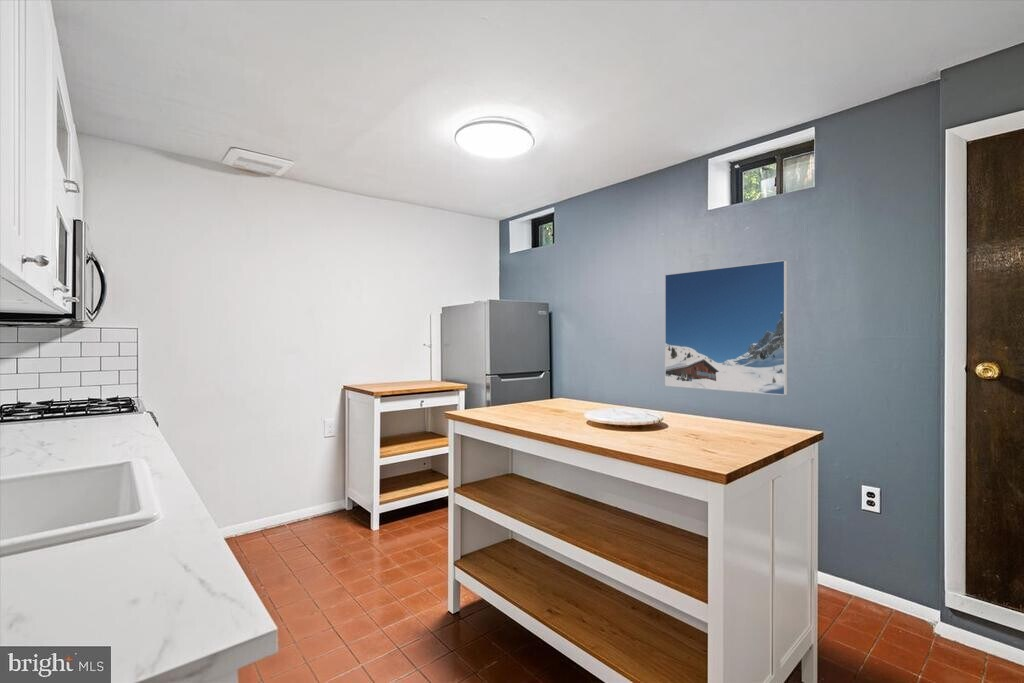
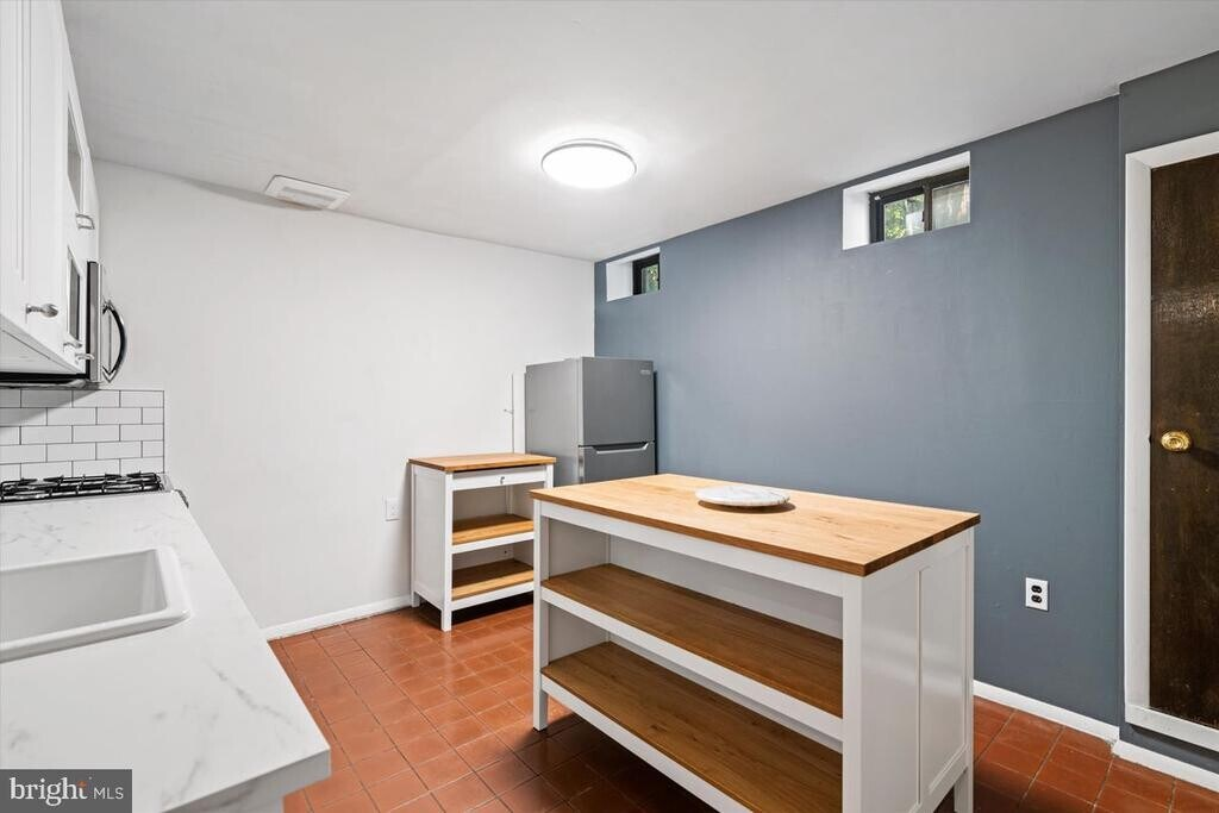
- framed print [664,259,788,396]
